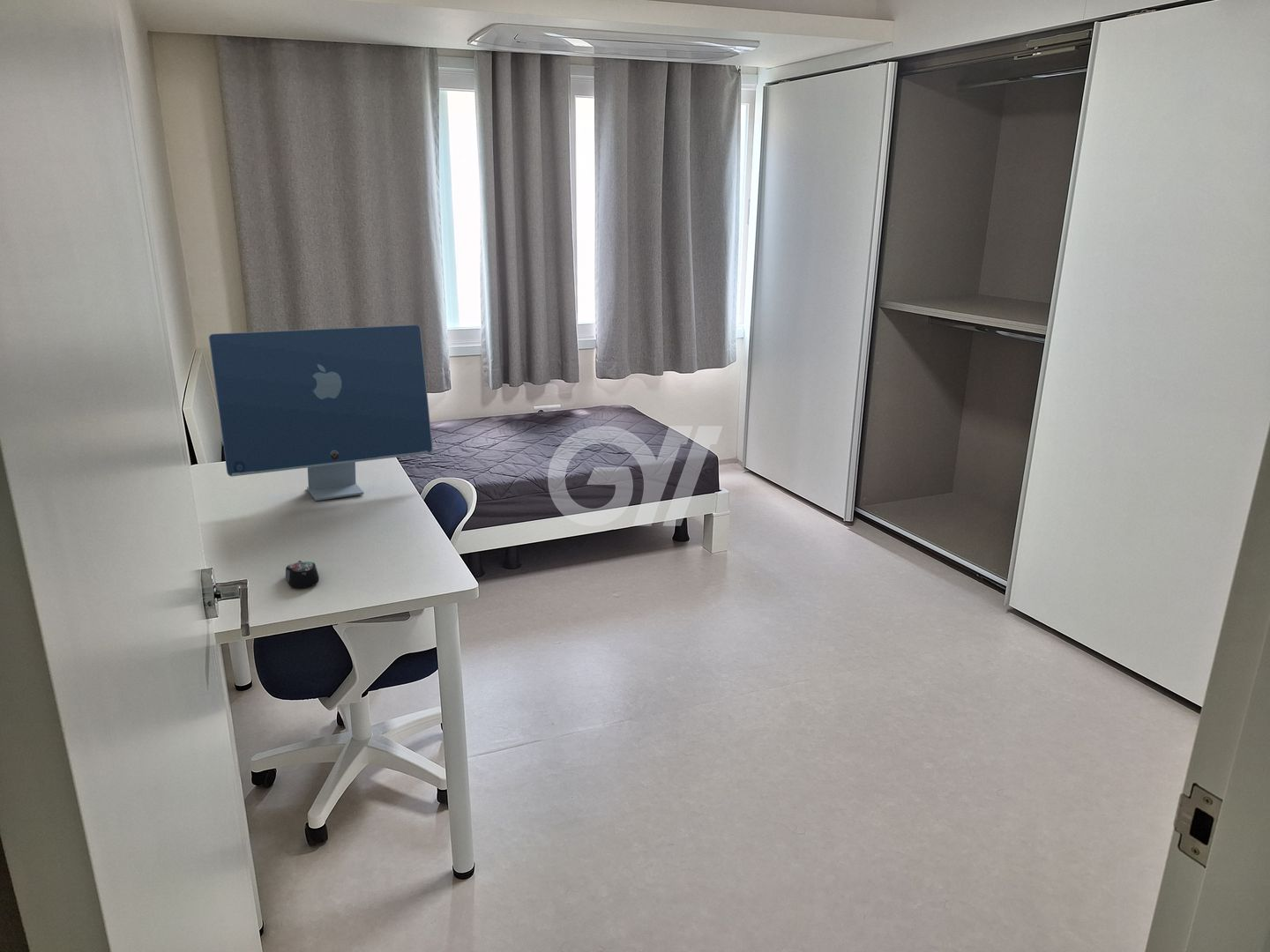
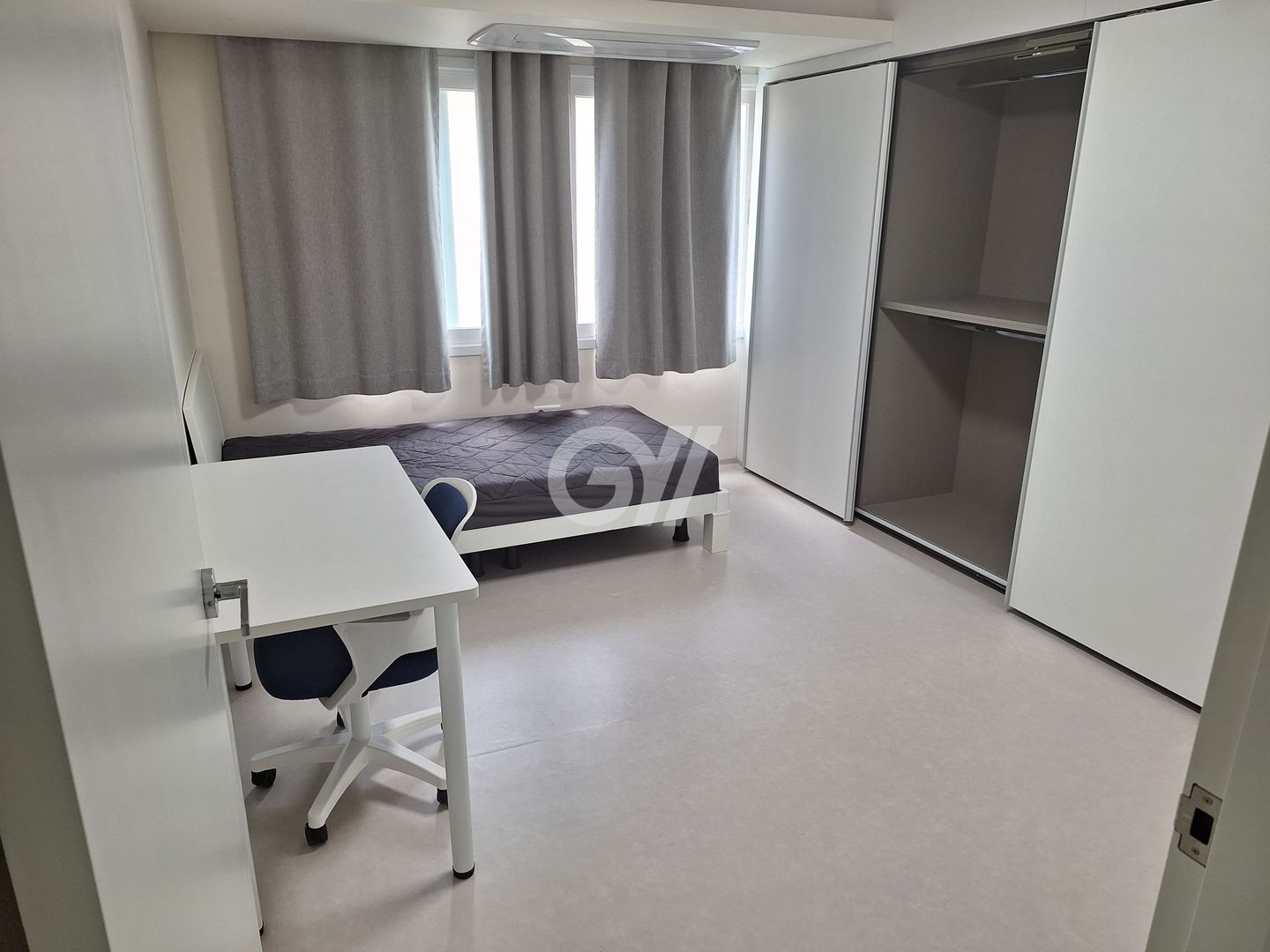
- computer mouse [285,560,319,589]
- computer monitor [208,324,434,502]
